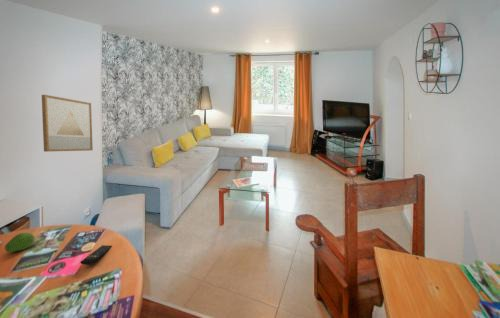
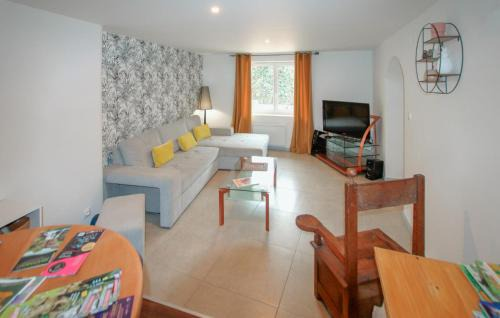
- fruit [3,232,36,253]
- remote control [79,244,113,266]
- wall art [41,94,94,153]
